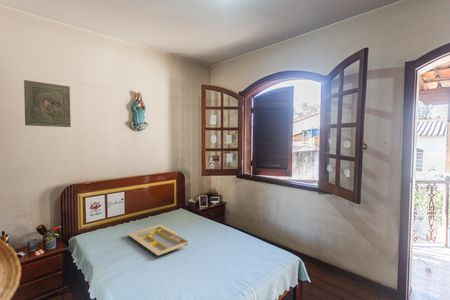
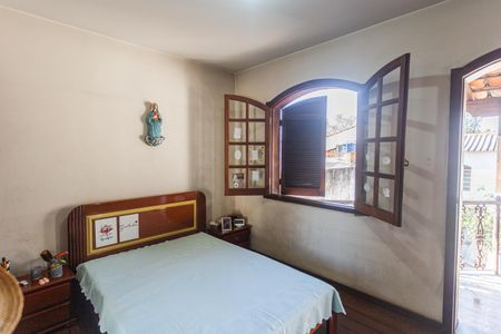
- serving tray [127,224,189,256]
- religious icon [23,79,72,128]
